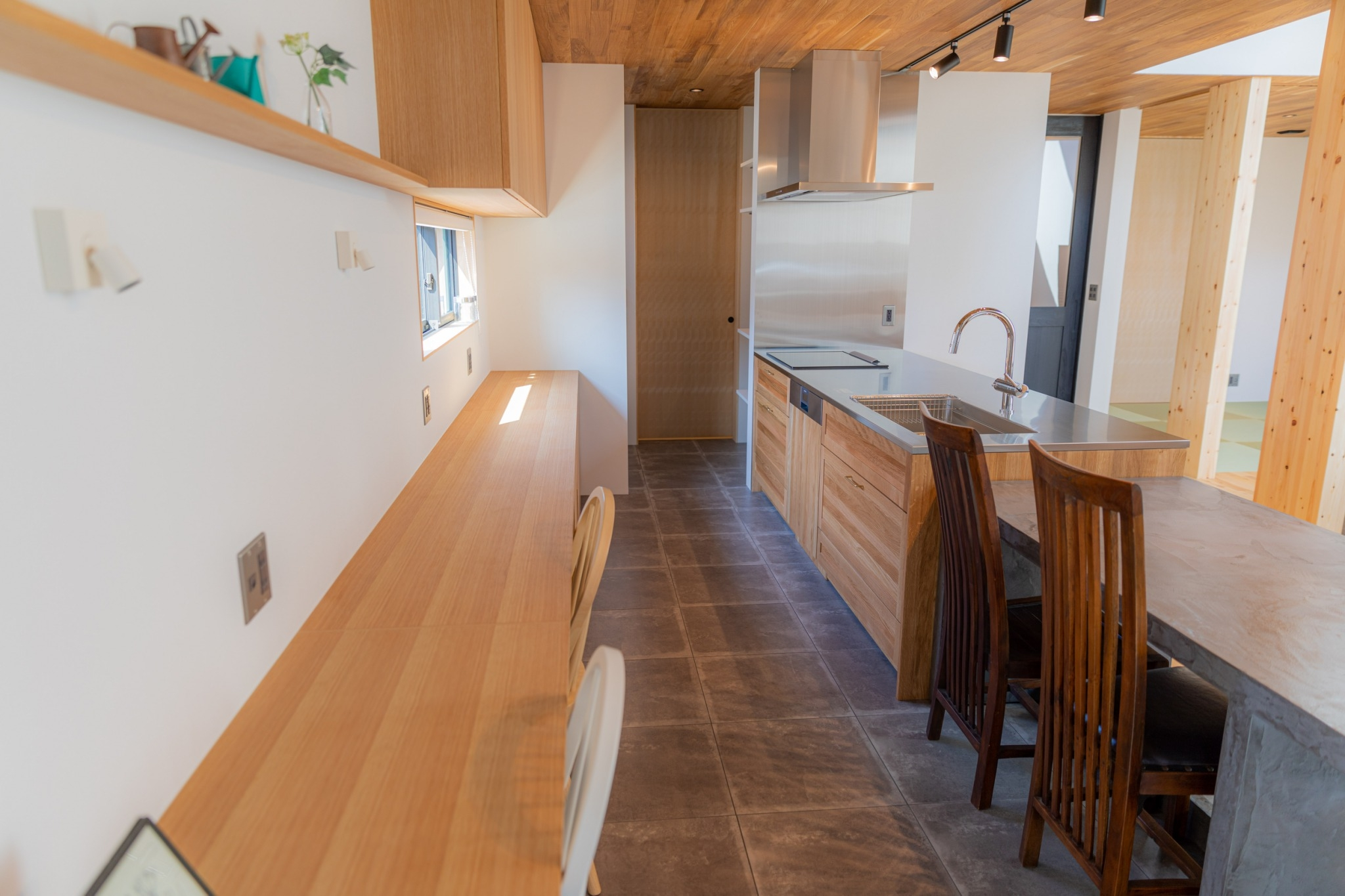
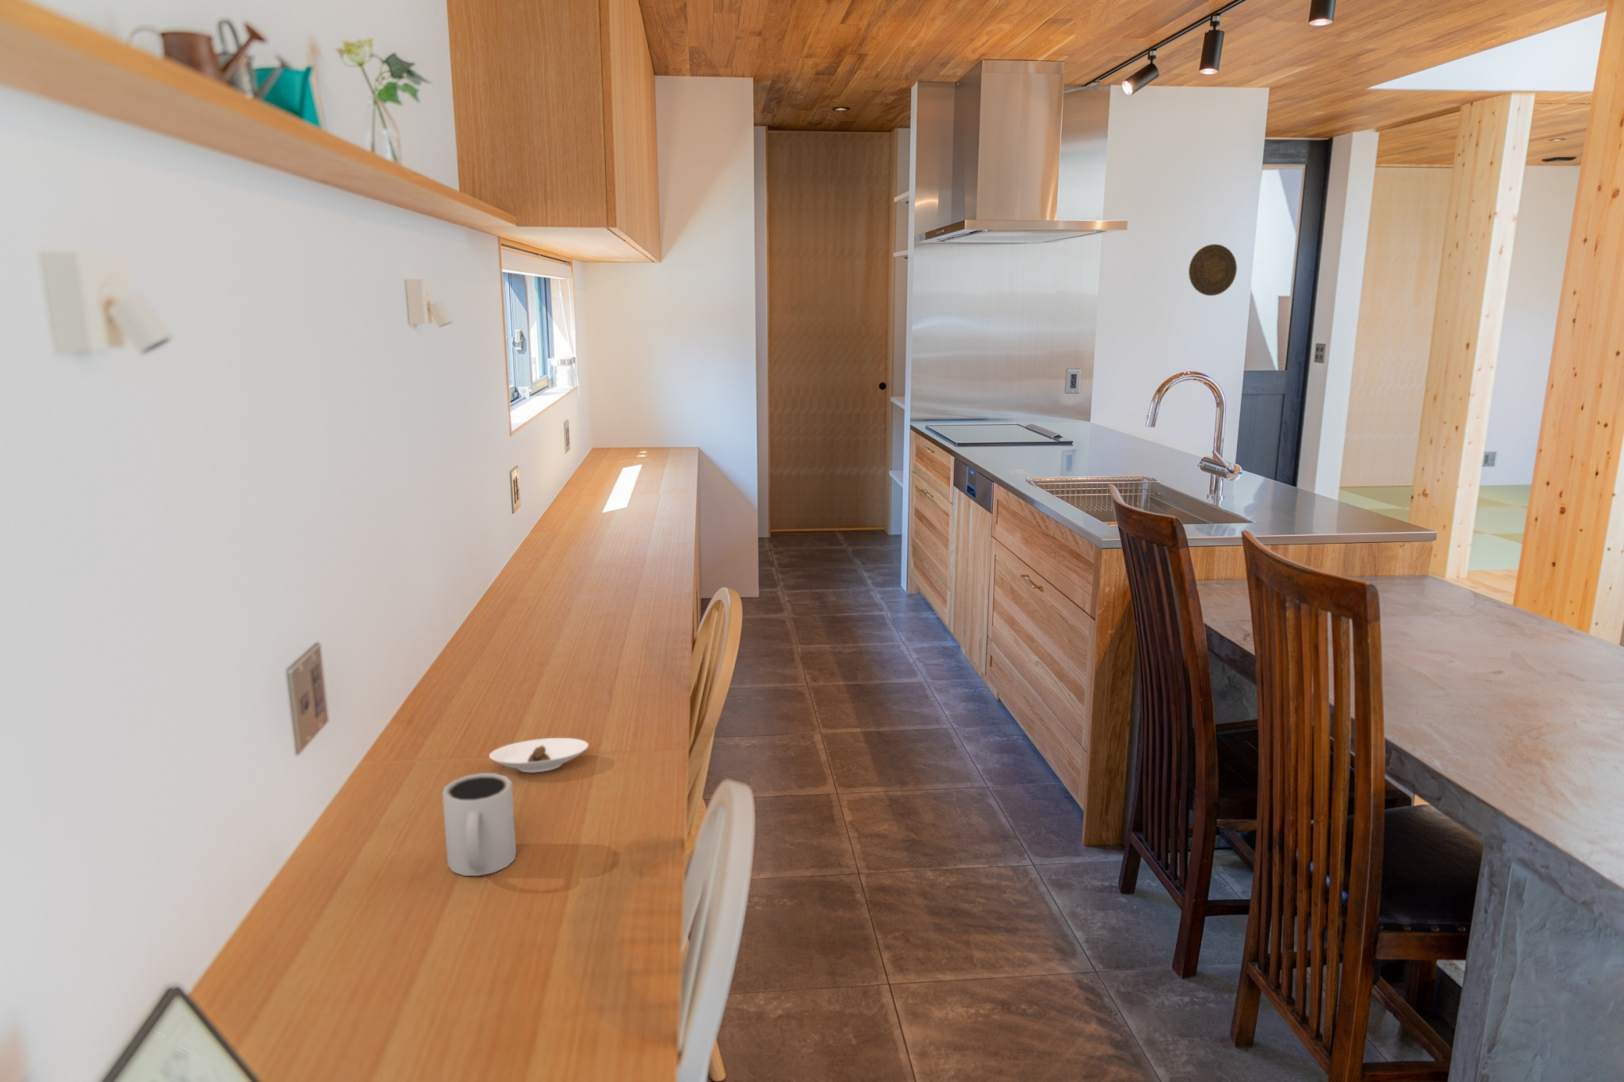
+ saucer [489,737,589,774]
+ mug [442,772,517,877]
+ decorative plate [1188,244,1238,296]
